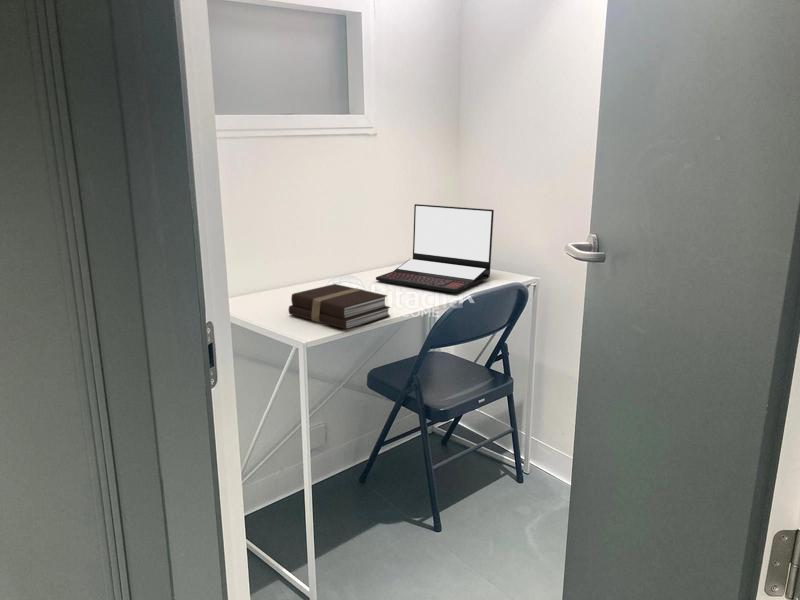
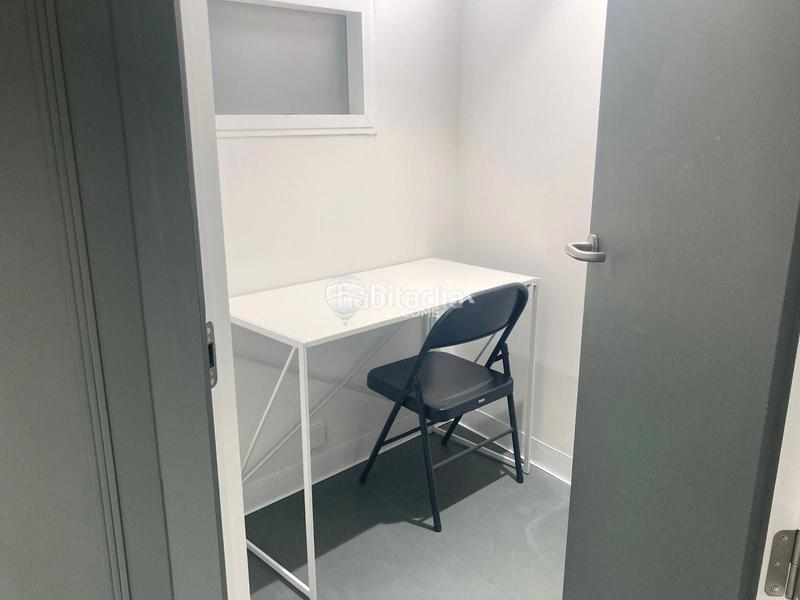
- book [288,283,391,330]
- laptop [375,203,495,293]
